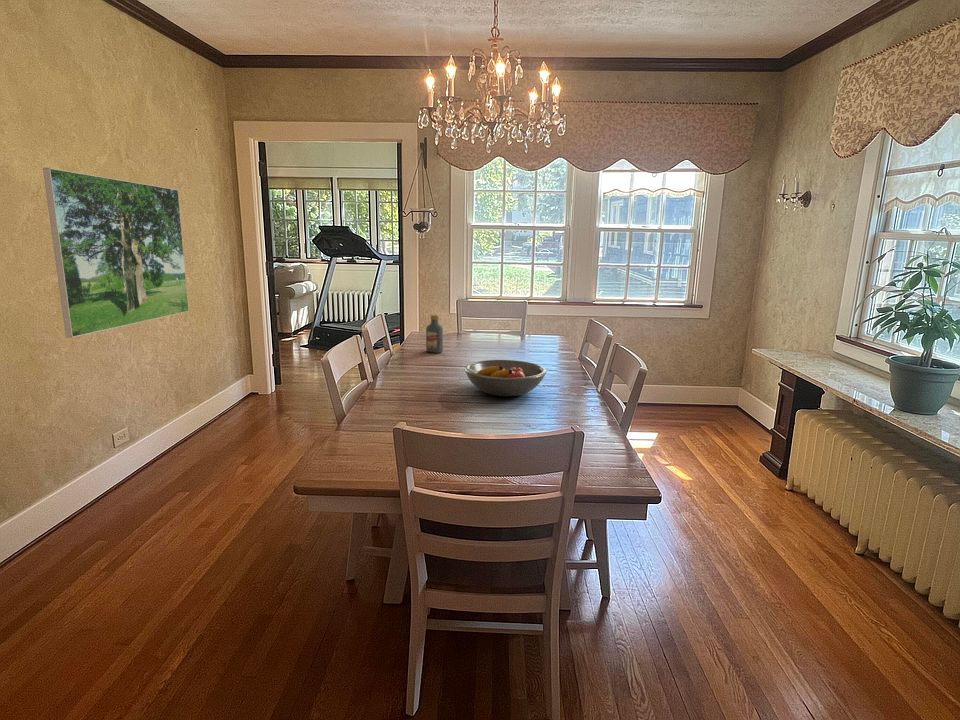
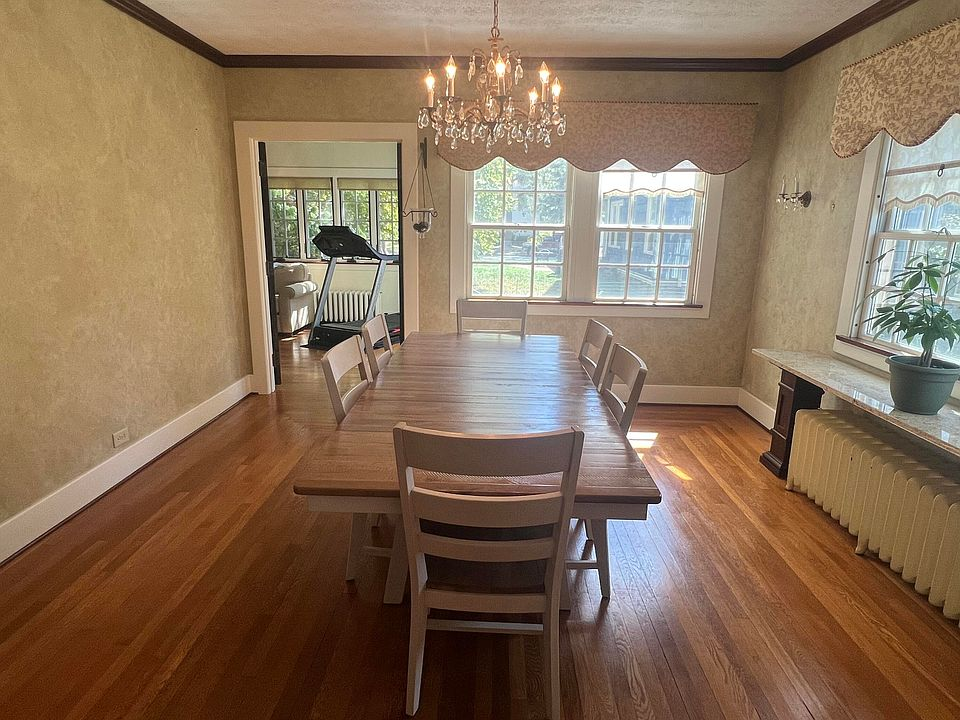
- vodka [425,313,444,354]
- fruit bowl [463,359,548,397]
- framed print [42,167,190,339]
